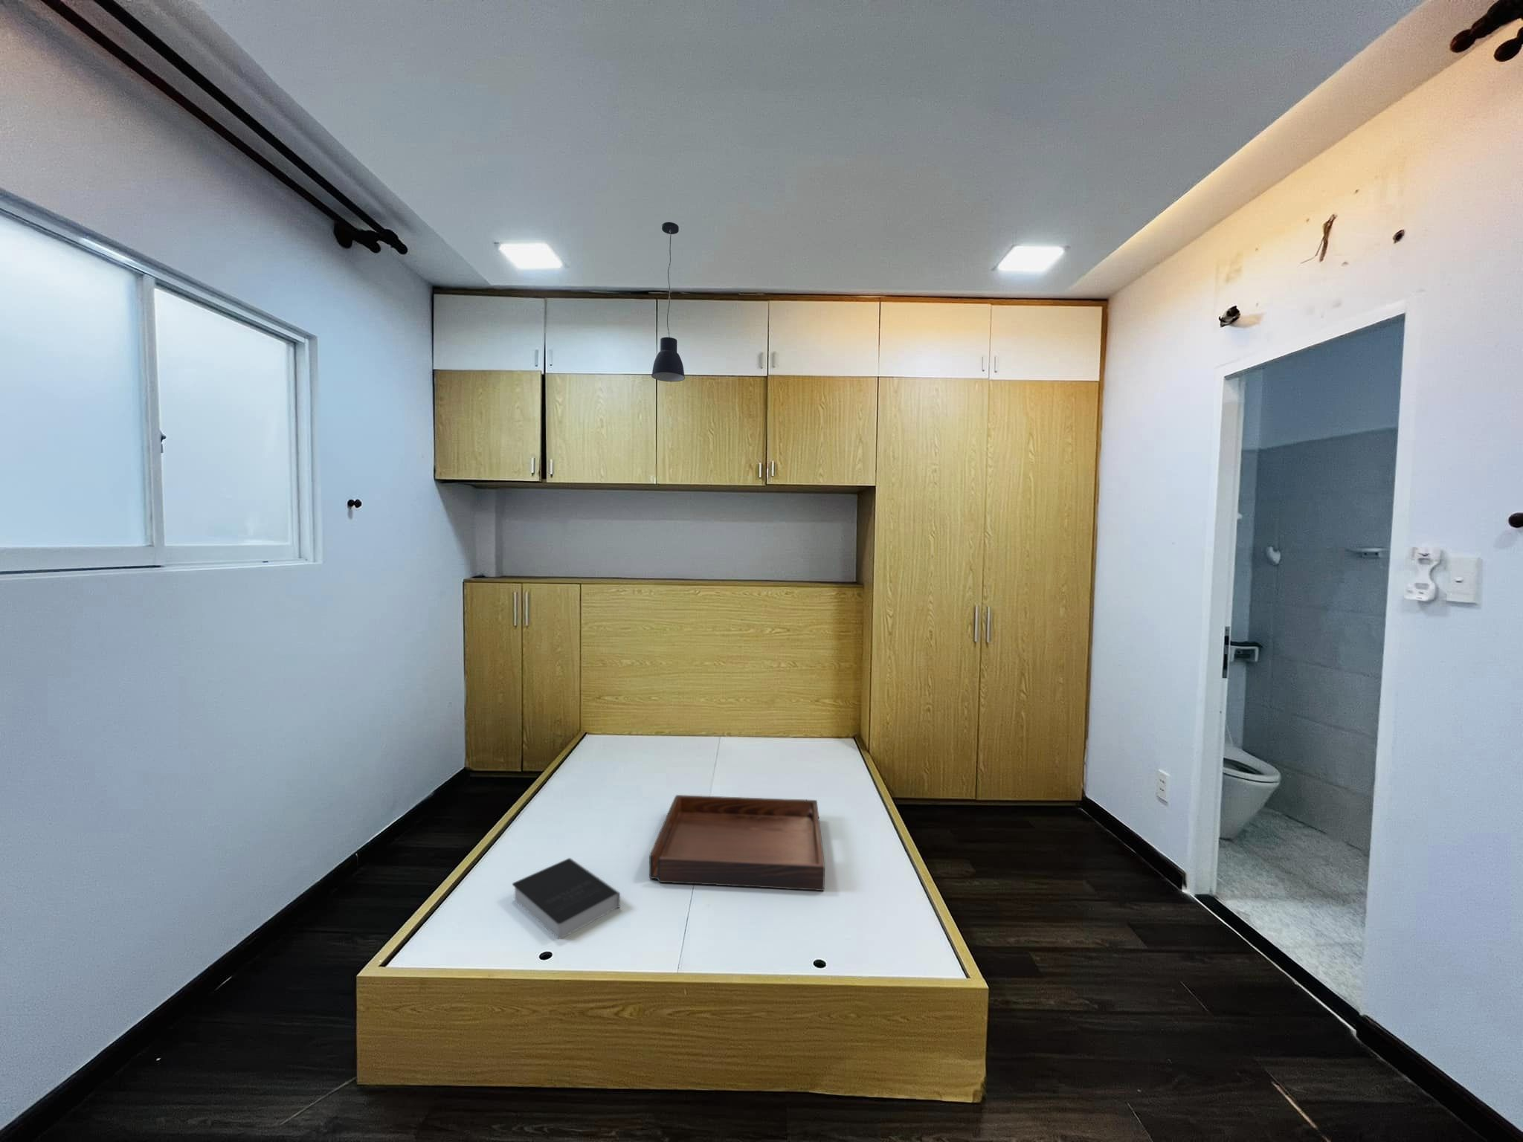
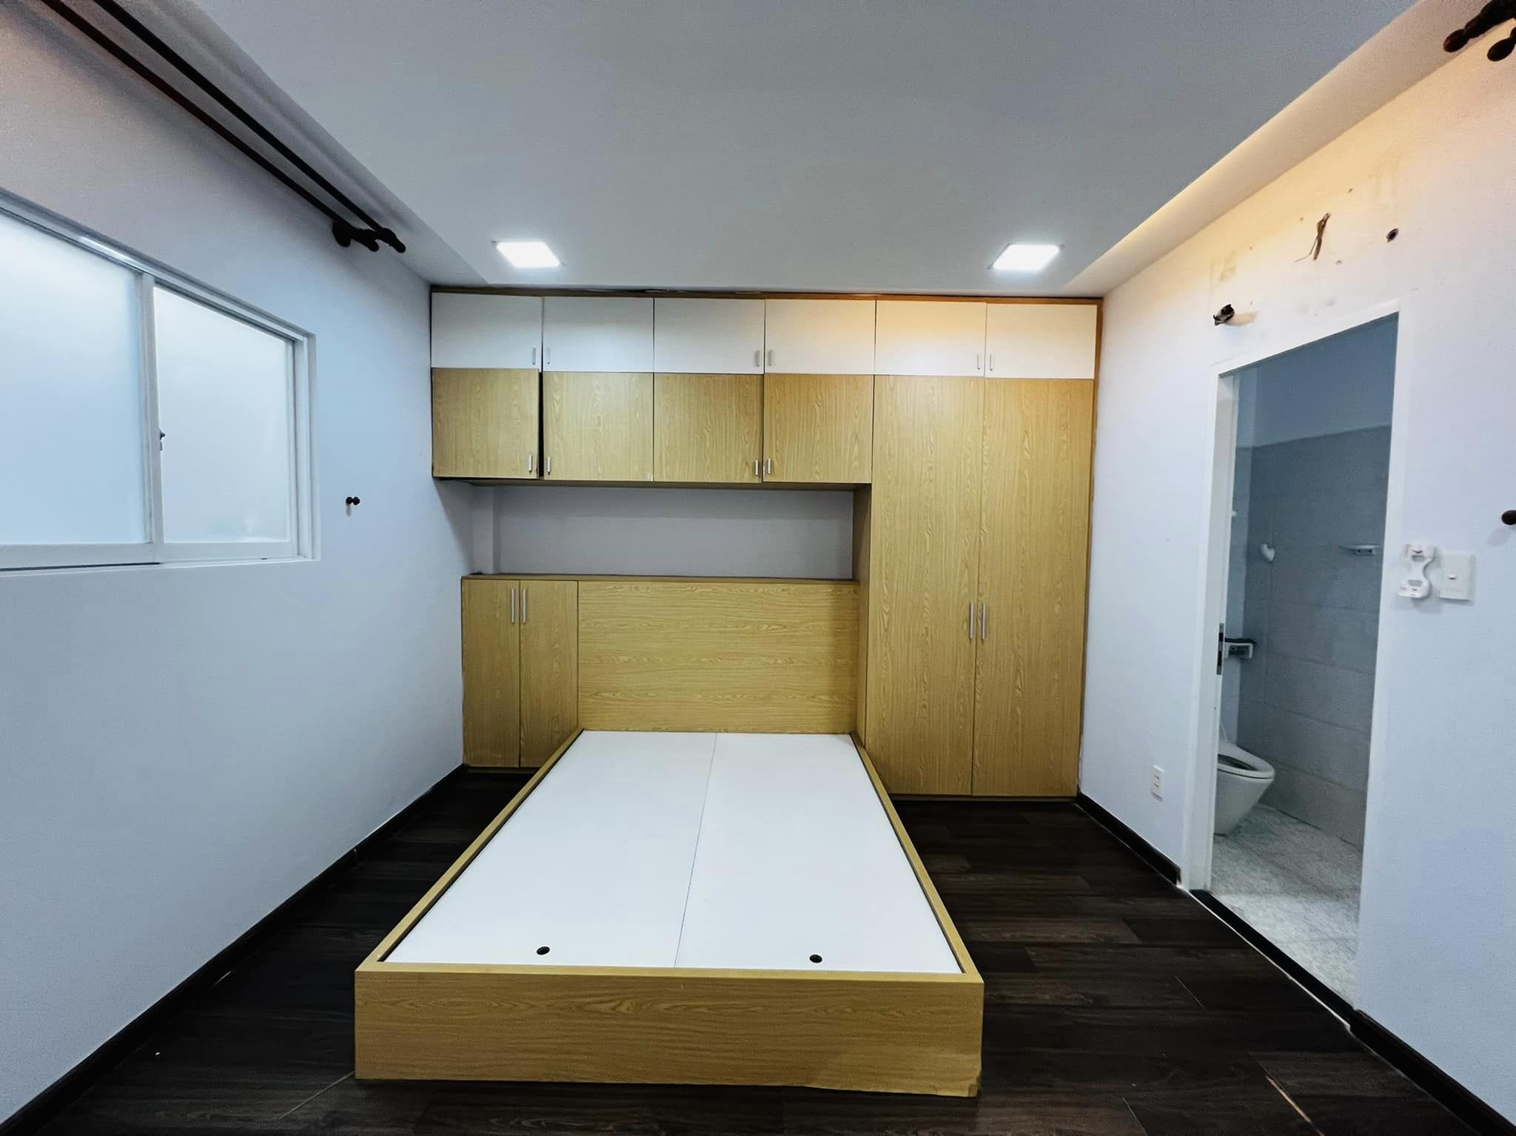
- serving tray [649,794,825,891]
- pendant light [651,222,686,383]
- book [512,858,621,939]
